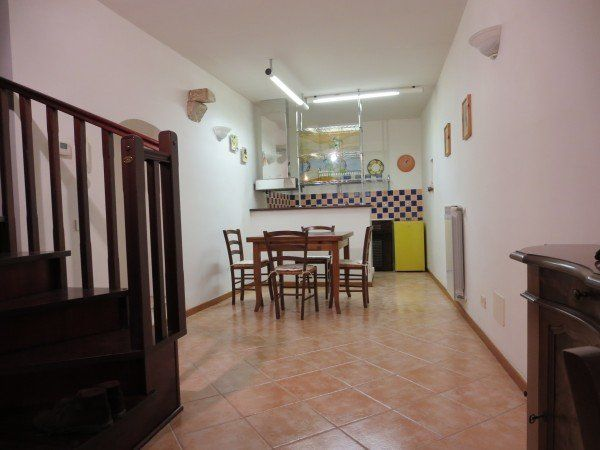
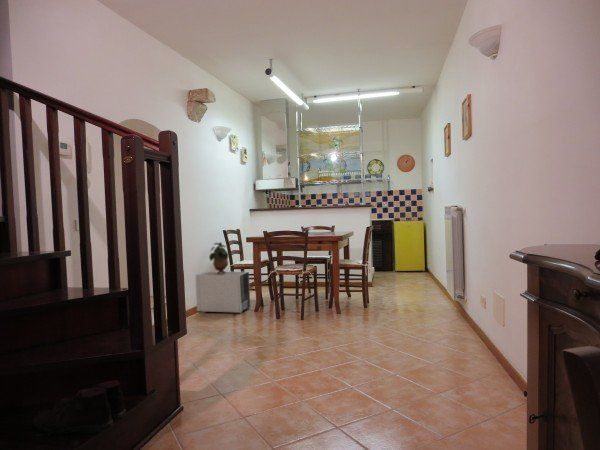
+ potted plant [208,241,230,274]
+ air purifier [194,271,251,315]
